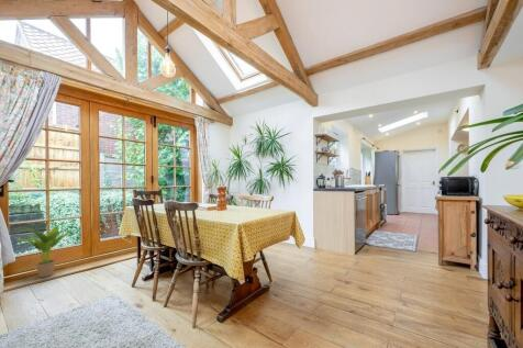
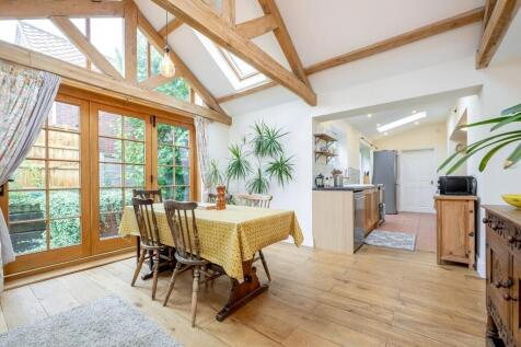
- potted plant [14,224,74,279]
